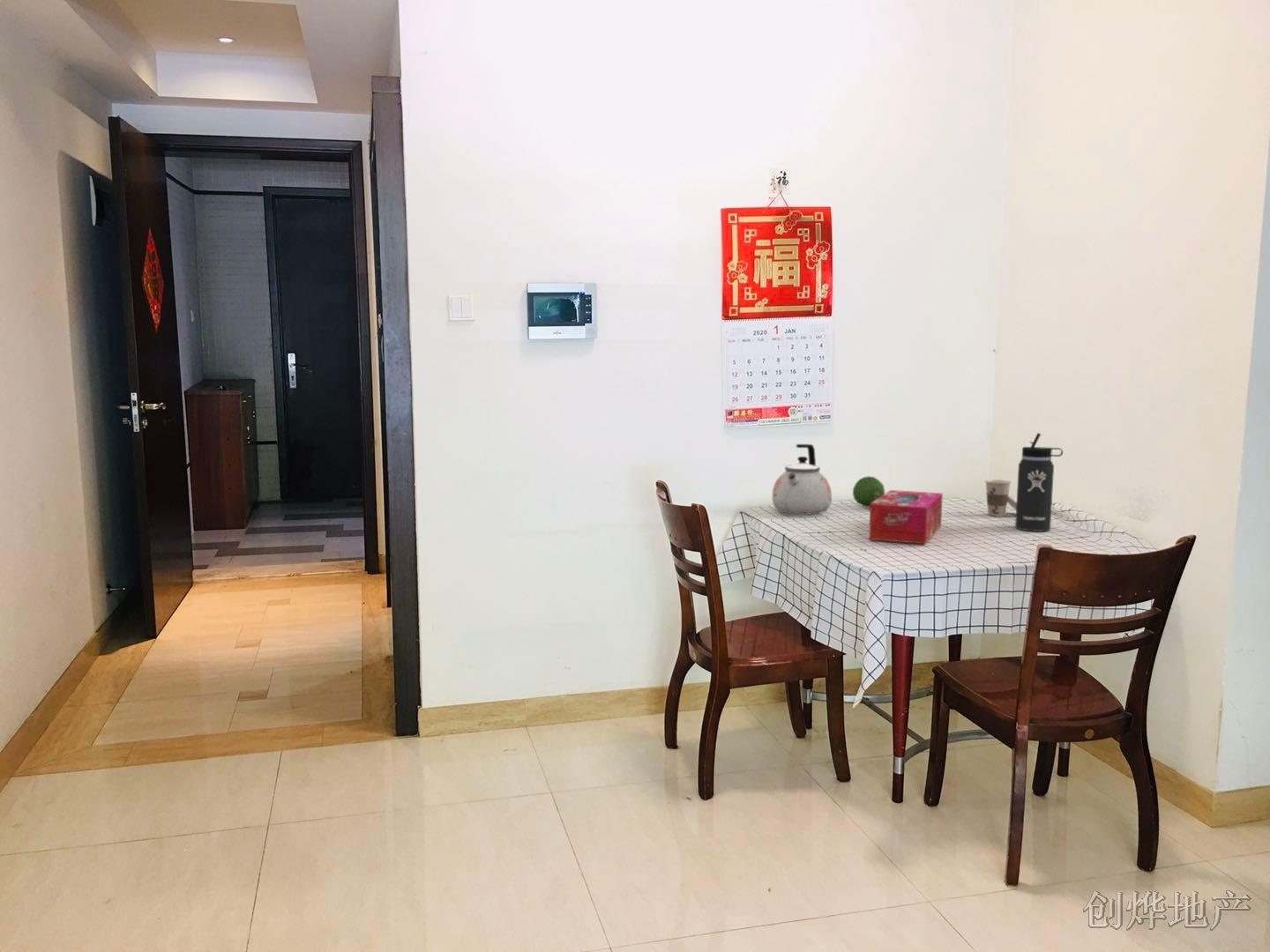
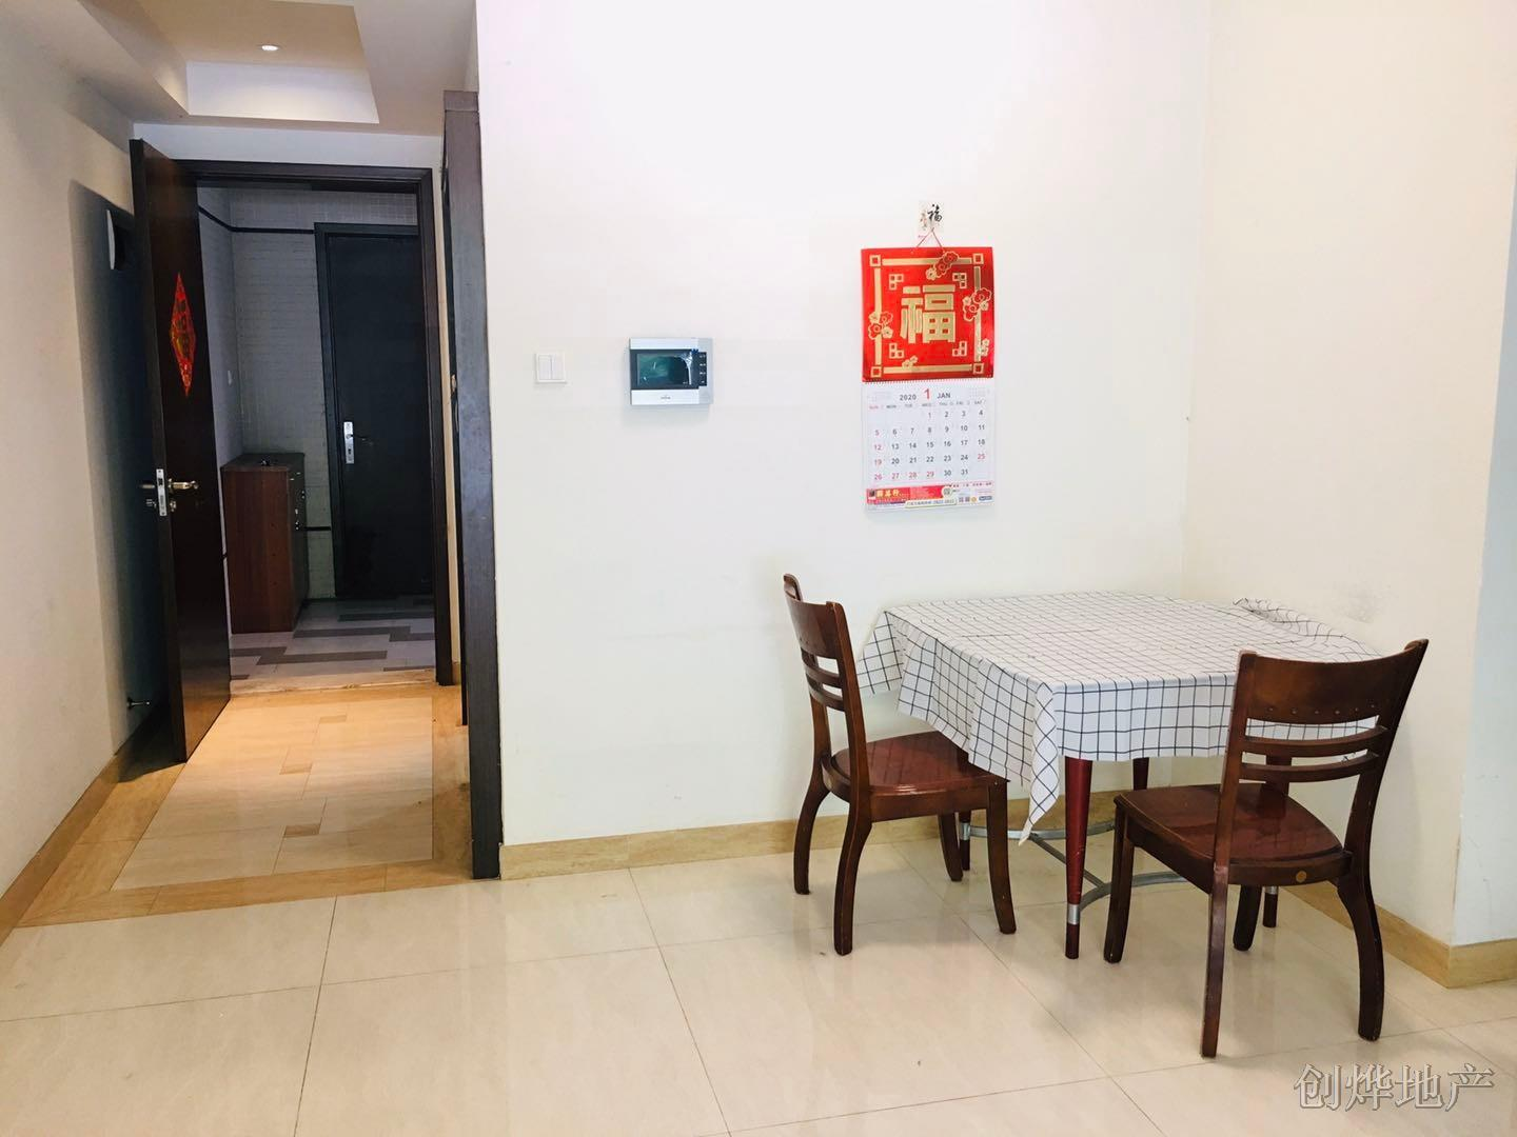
- cup [983,479,1017,517]
- tissue box [868,489,944,545]
- fruit [852,475,885,508]
- thermos bottle [1014,432,1064,532]
- kettle [771,443,833,516]
